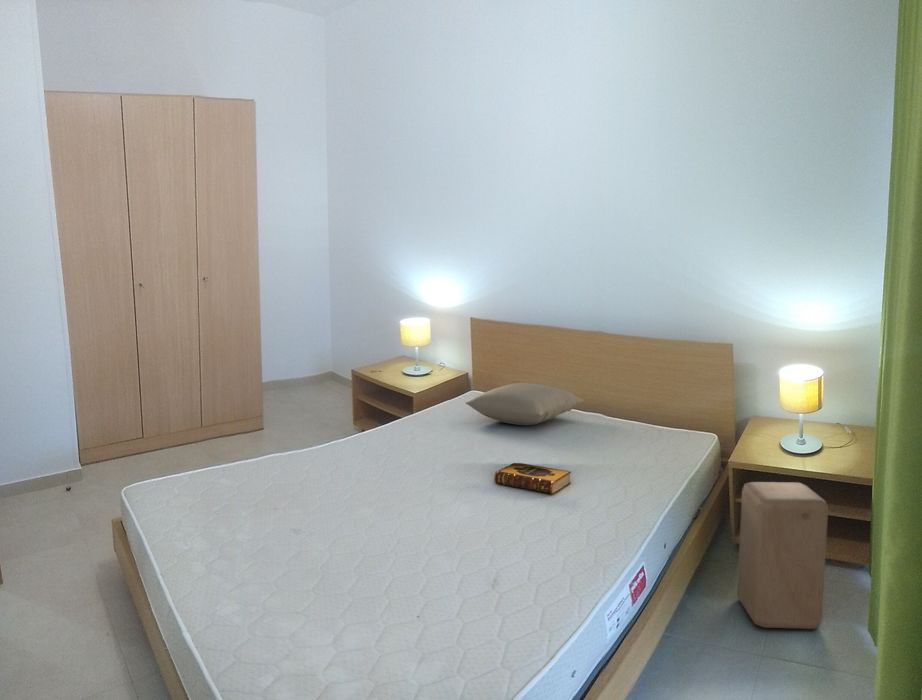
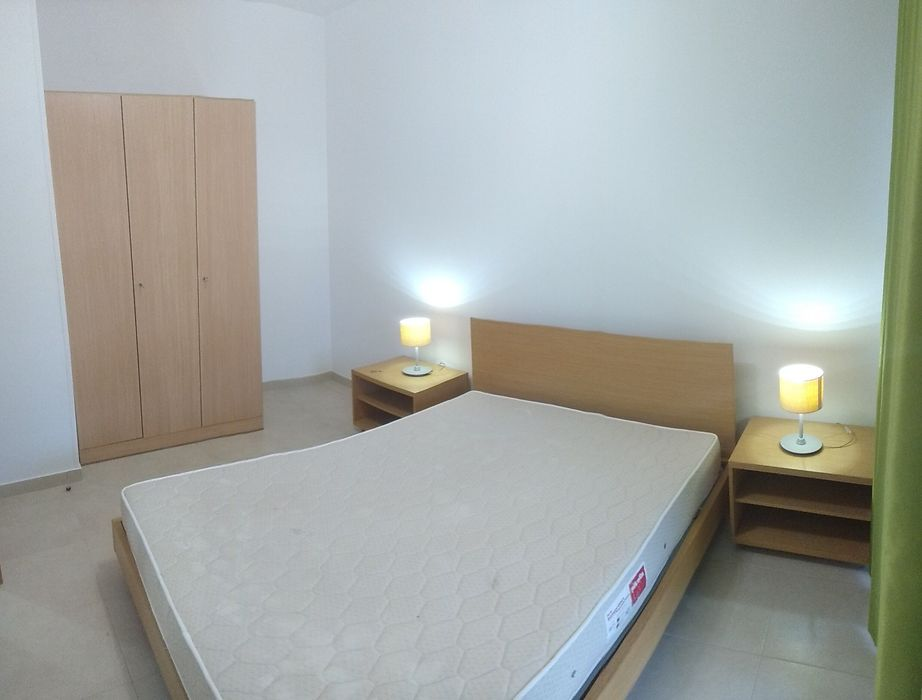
- pillow [465,382,585,426]
- stool [736,481,829,630]
- hardback book [493,462,572,495]
